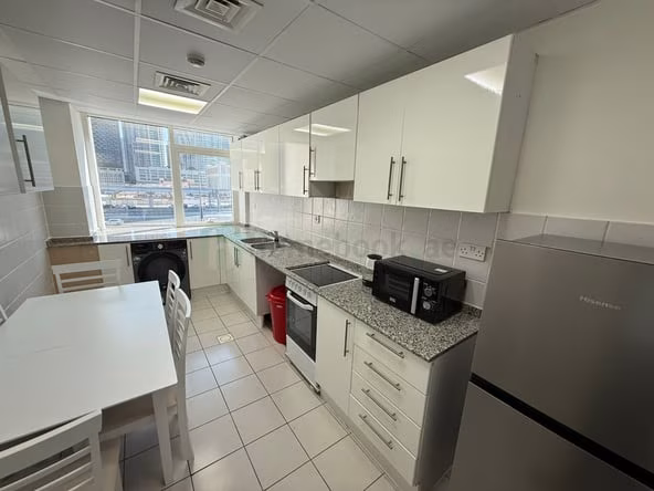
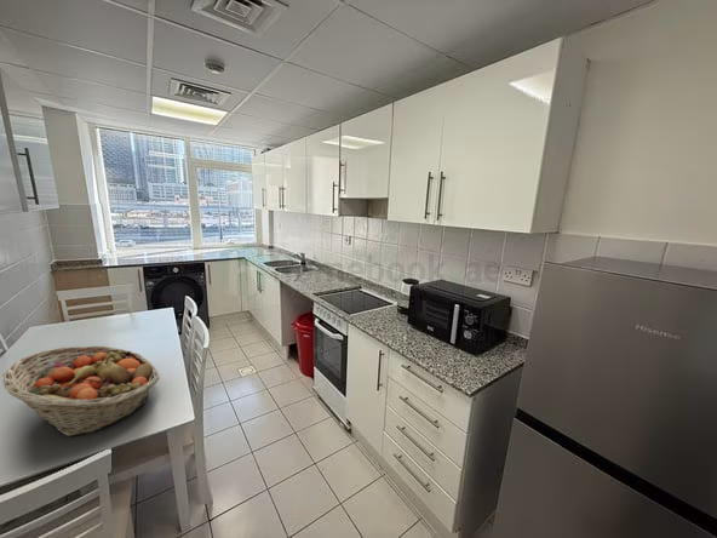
+ fruit basket [1,345,161,437]
